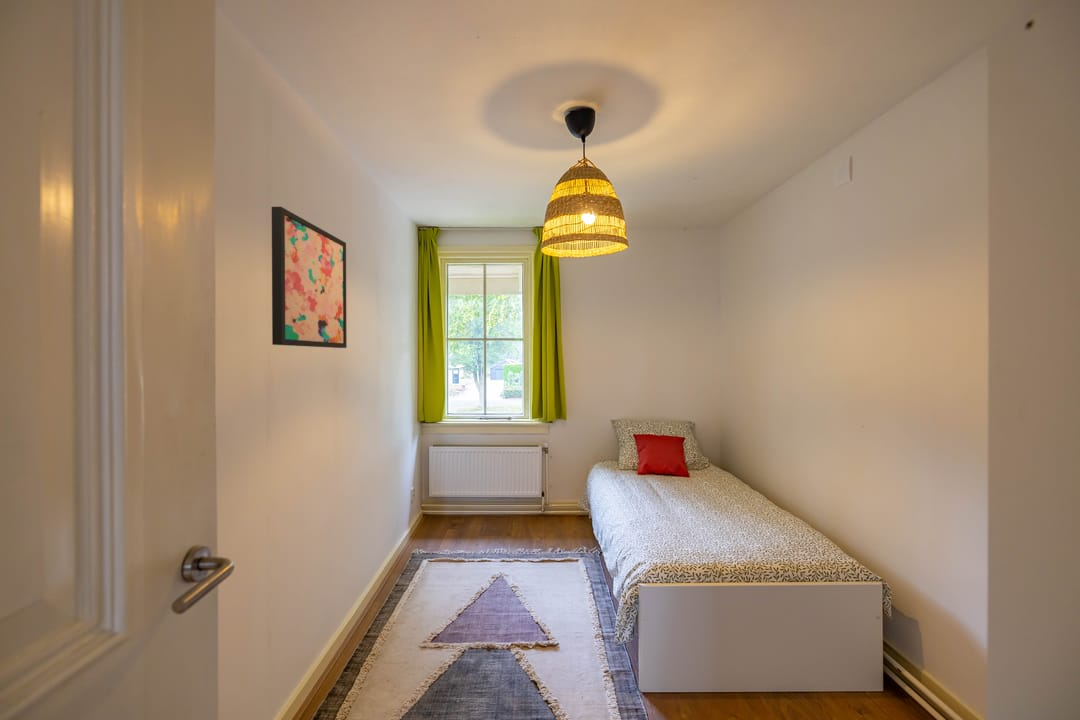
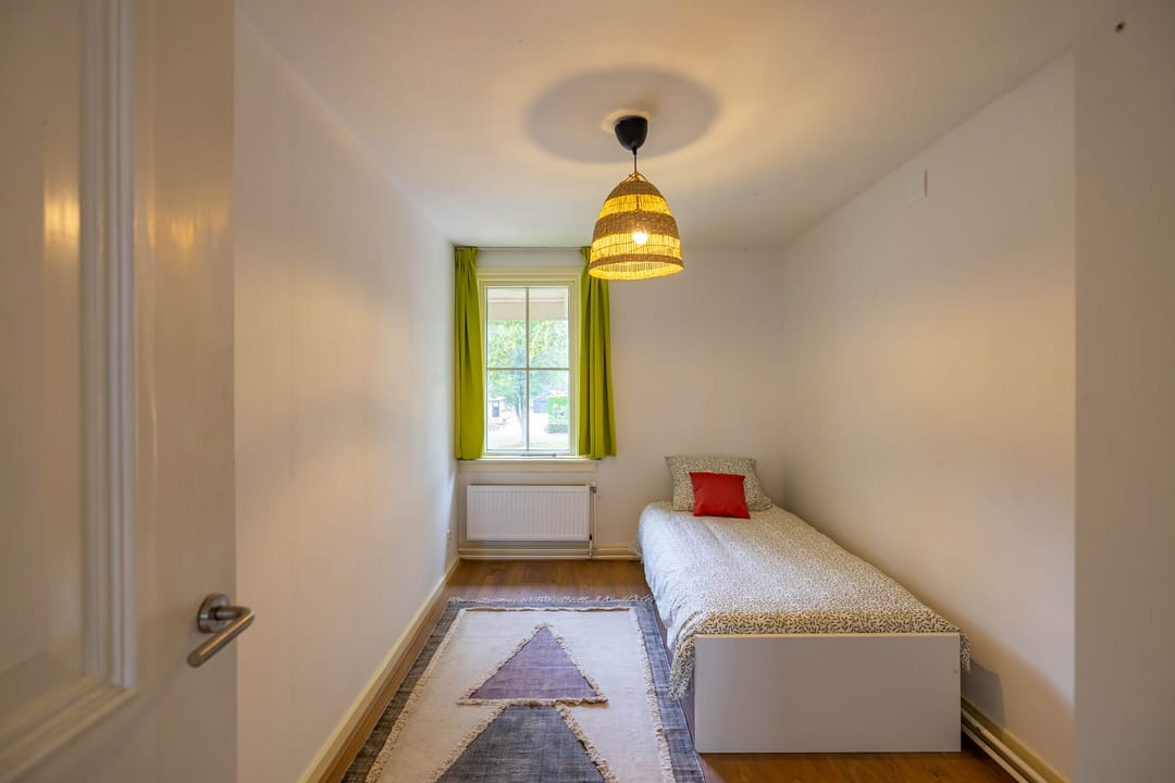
- wall art [271,206,348,349]
